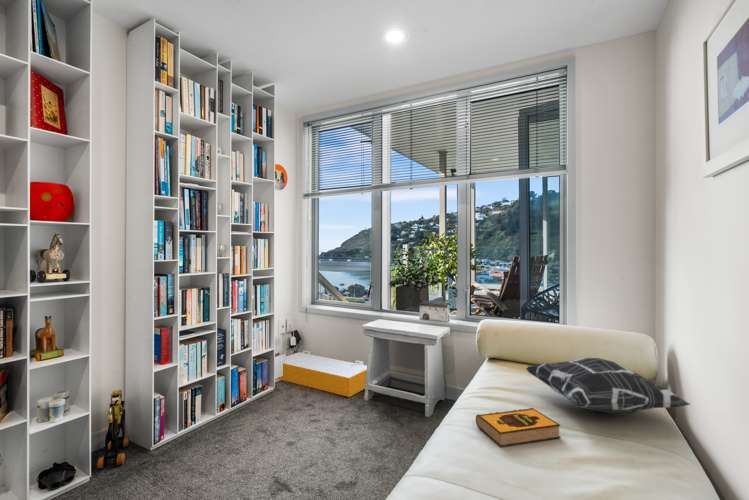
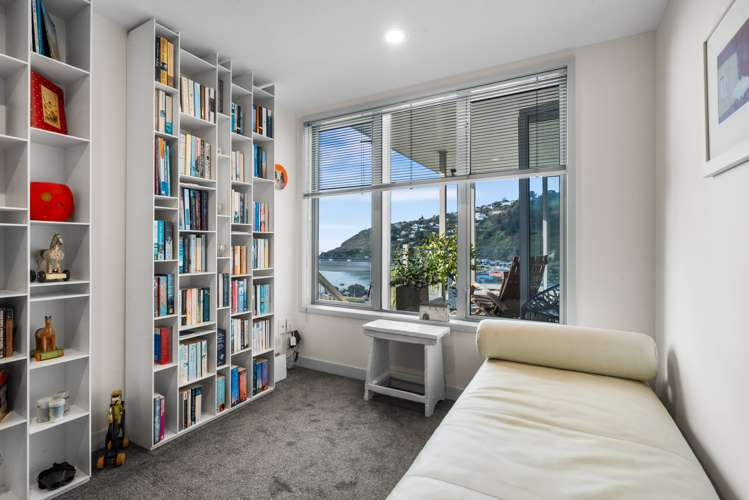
- decorative pillow [524,357,691,414]
- hardback book [475,407,562,447]
- storage bin [276,350,368,398]
